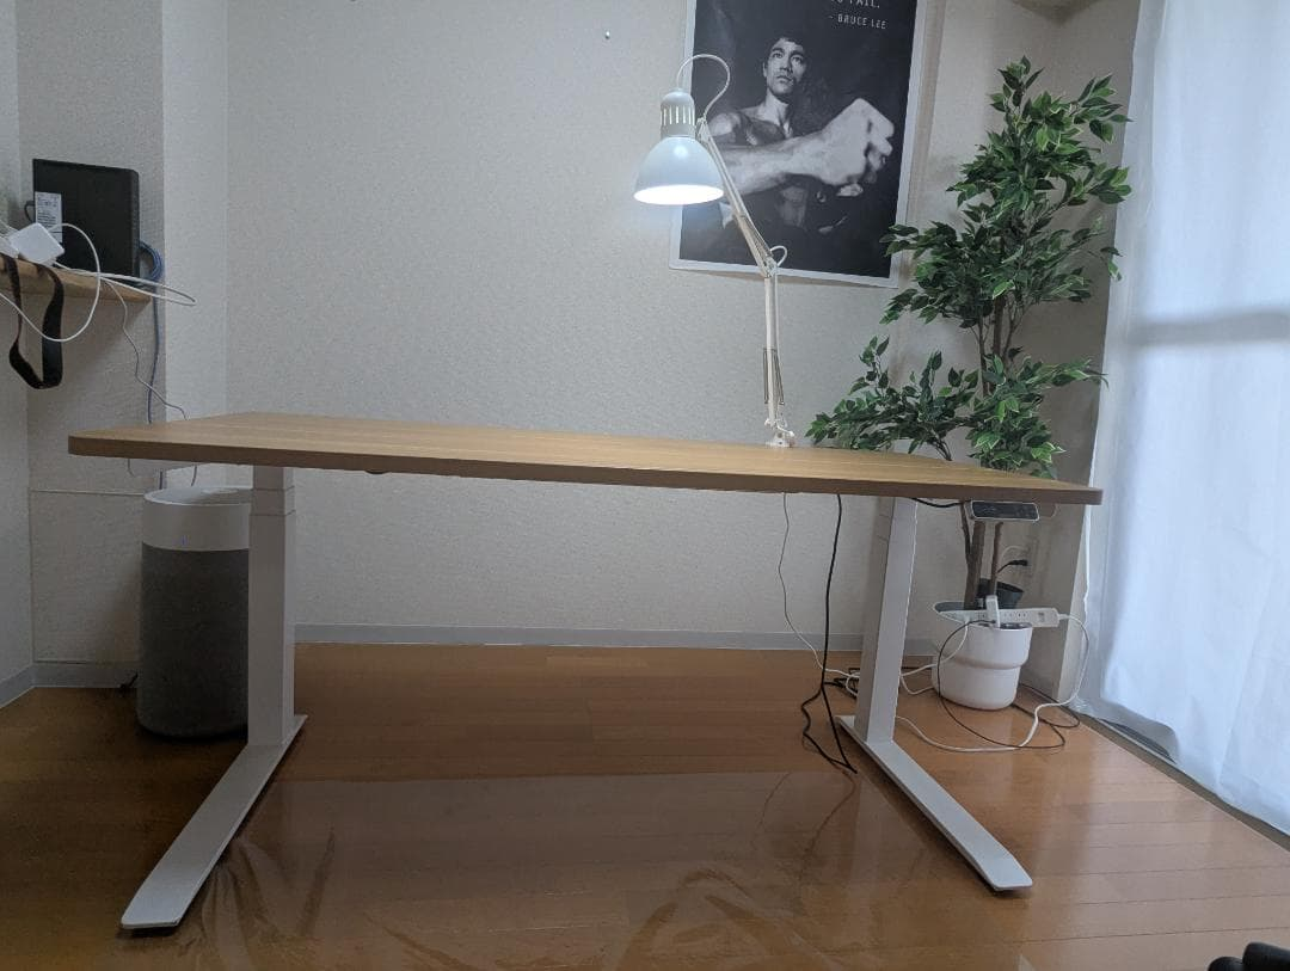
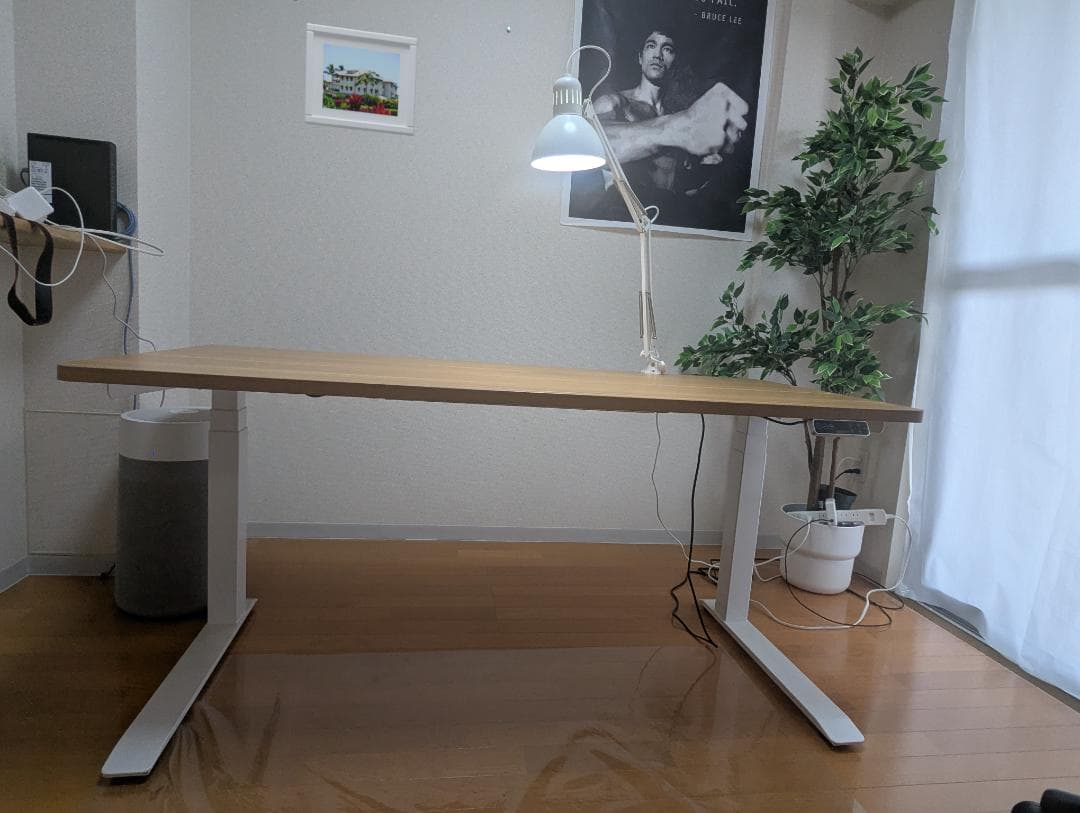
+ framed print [304,22,419,137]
